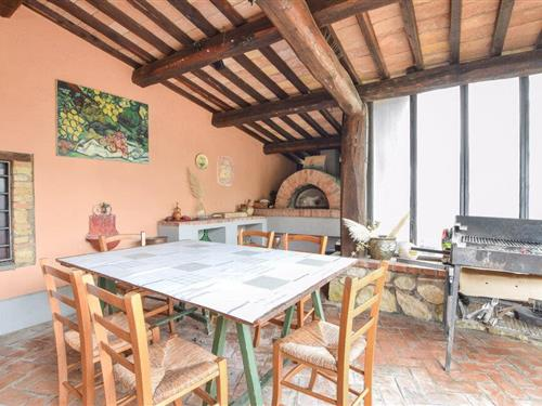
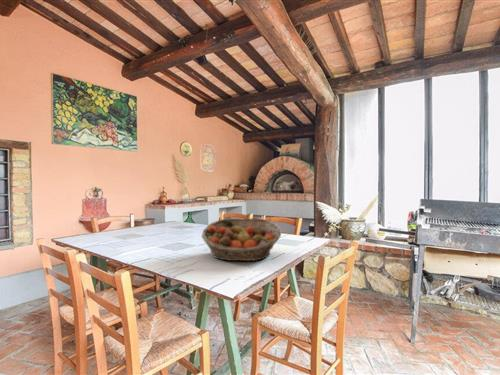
+ fruit basket [201,217,282,262]
